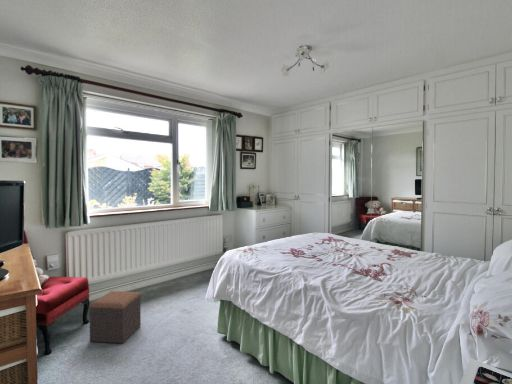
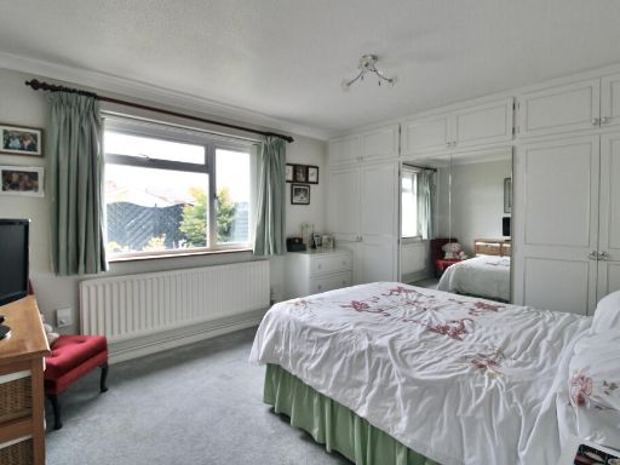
- footstool [89,290,142,344]
